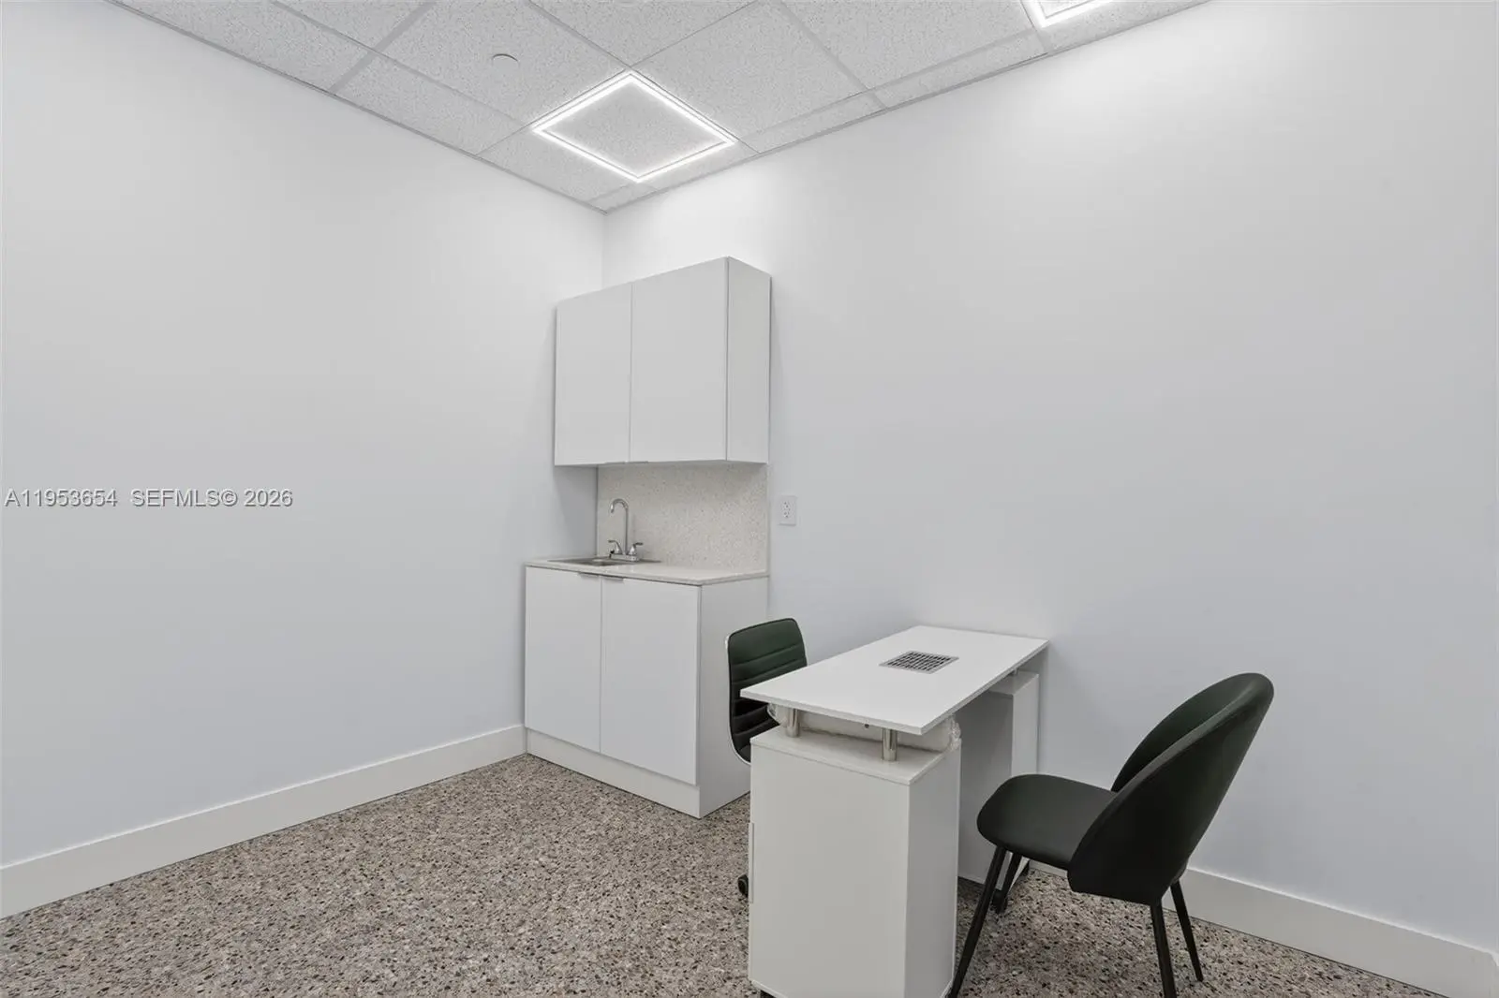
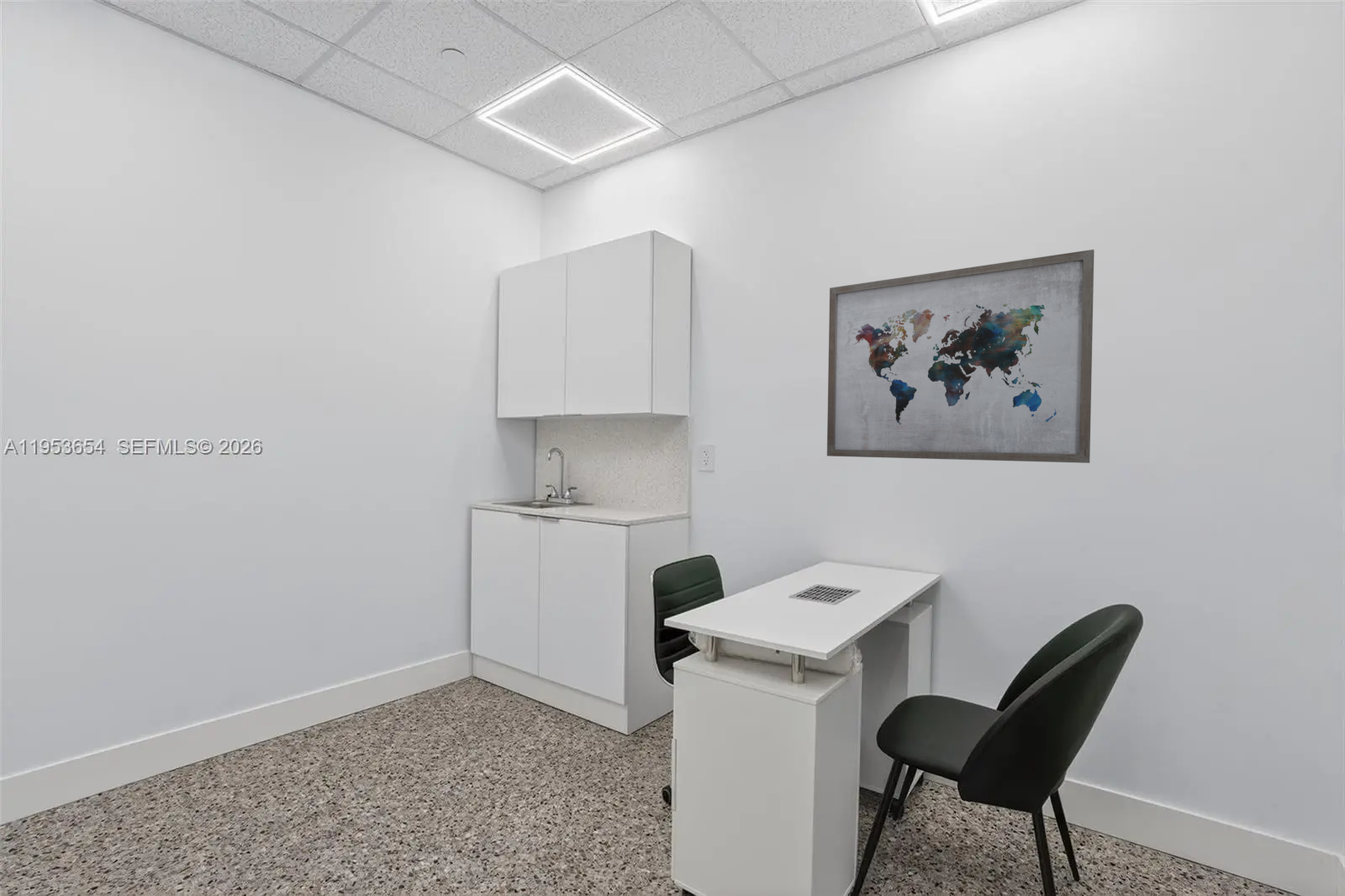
+ wall art [826,249,1095,464]
